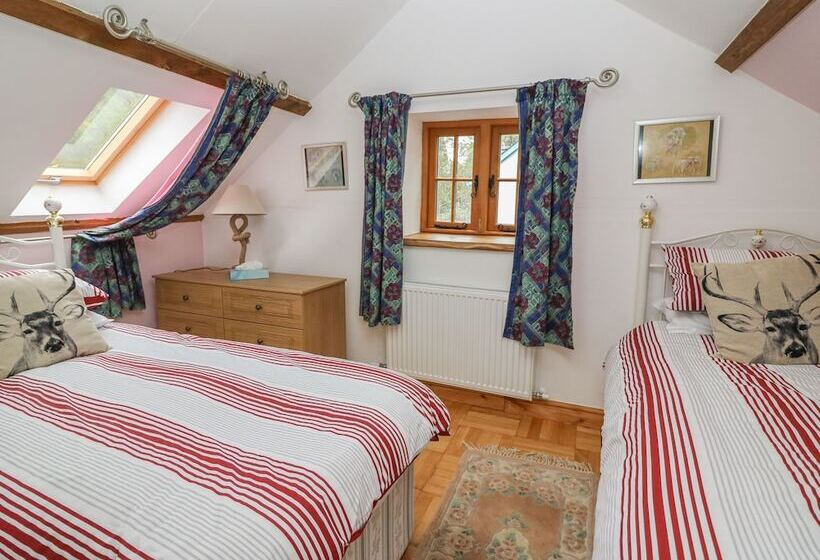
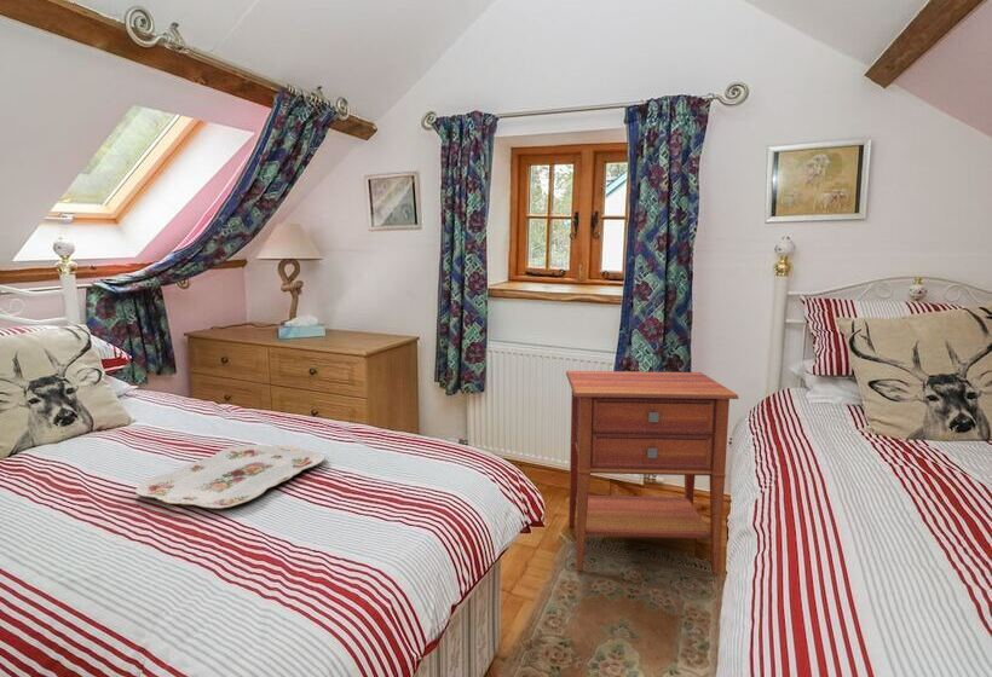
+ nightstand [565,370,739,577]
+ serving tray [134,444,325,509]
